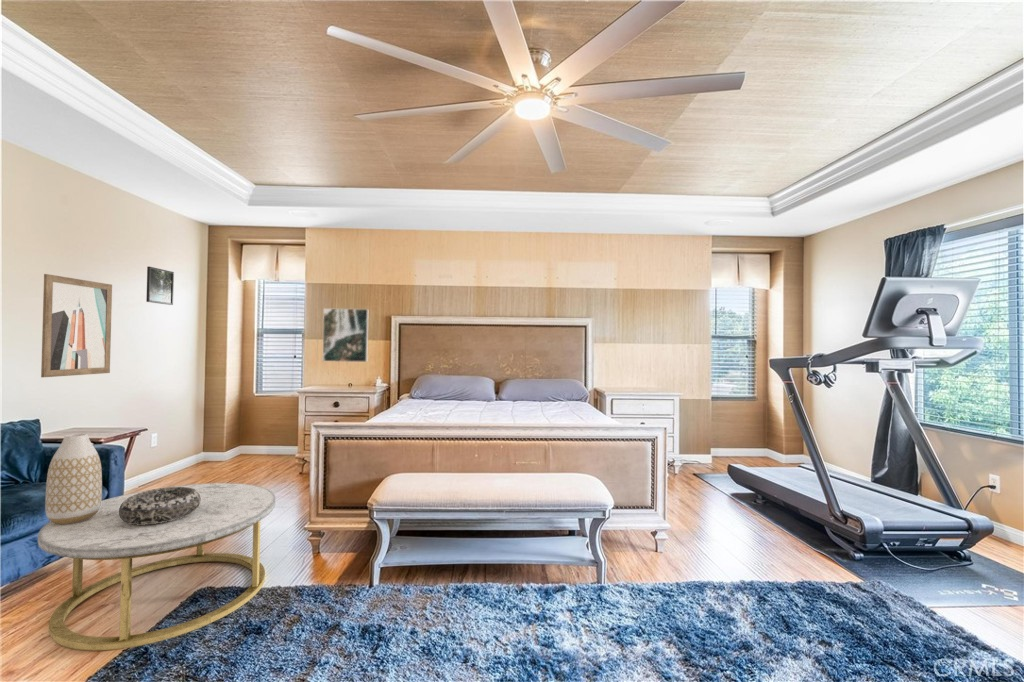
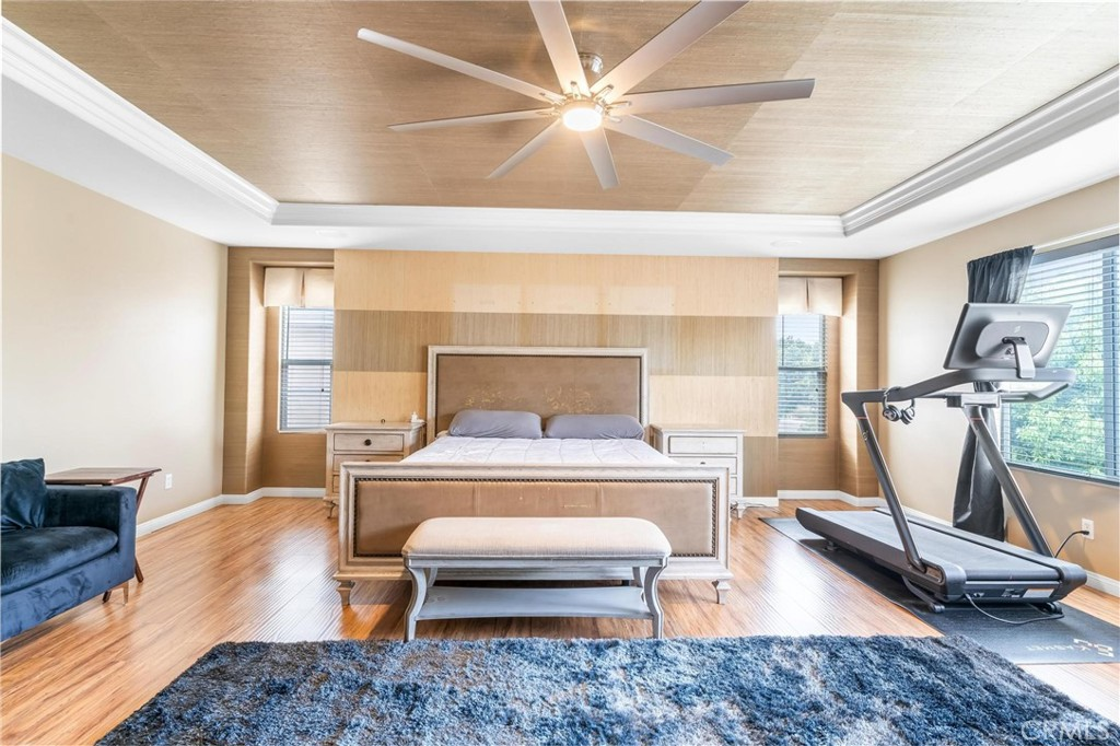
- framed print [145,266,175,306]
- wall art [40,273,113,378]
- decorative bowl [119,486,201,525]
- vase [44,432,103,524]
- coffee table [37,482,276,652]
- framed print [322,307,369,363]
